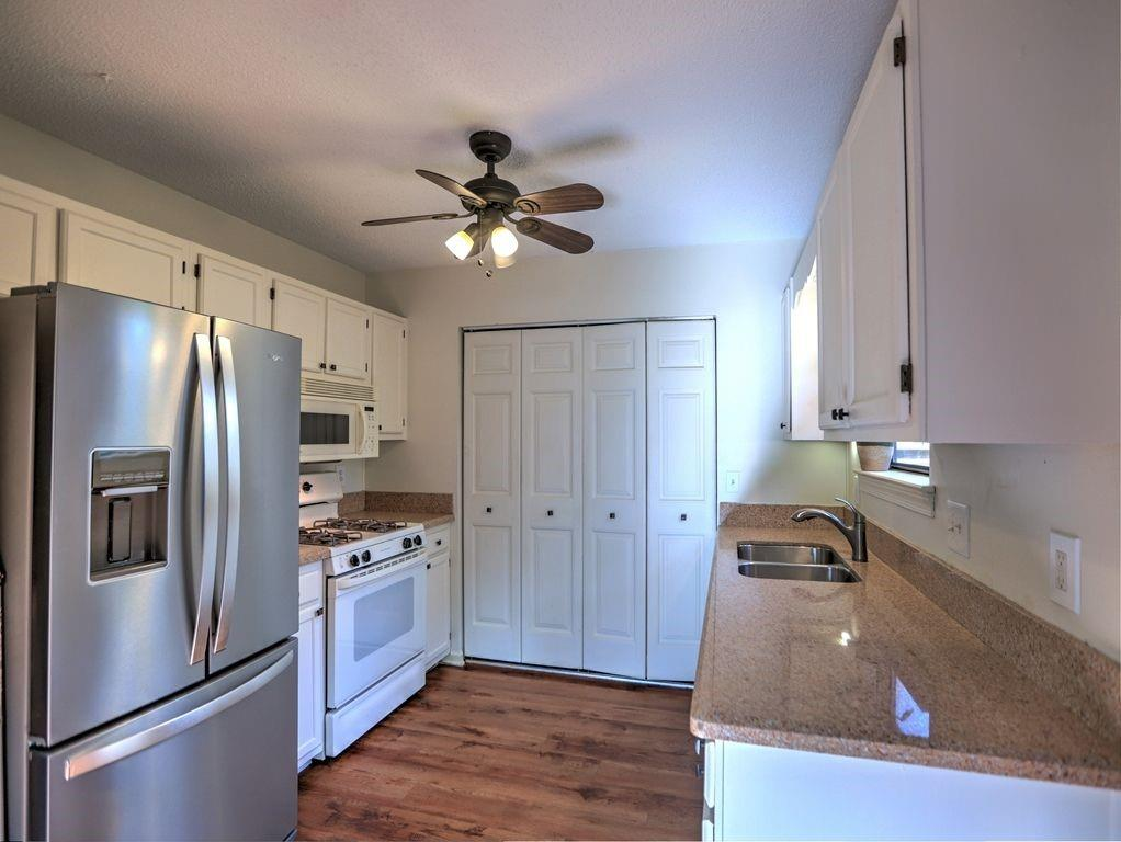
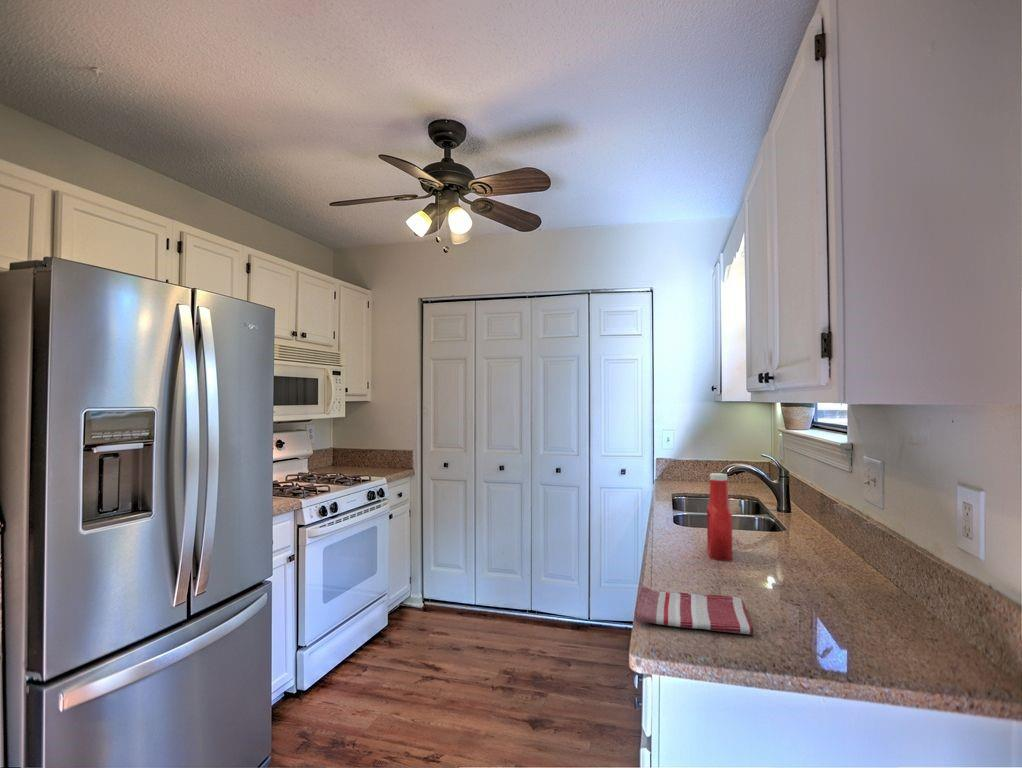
+ dish towel [634,586,755,636]
+ soap bottle [706,472,733,562]
